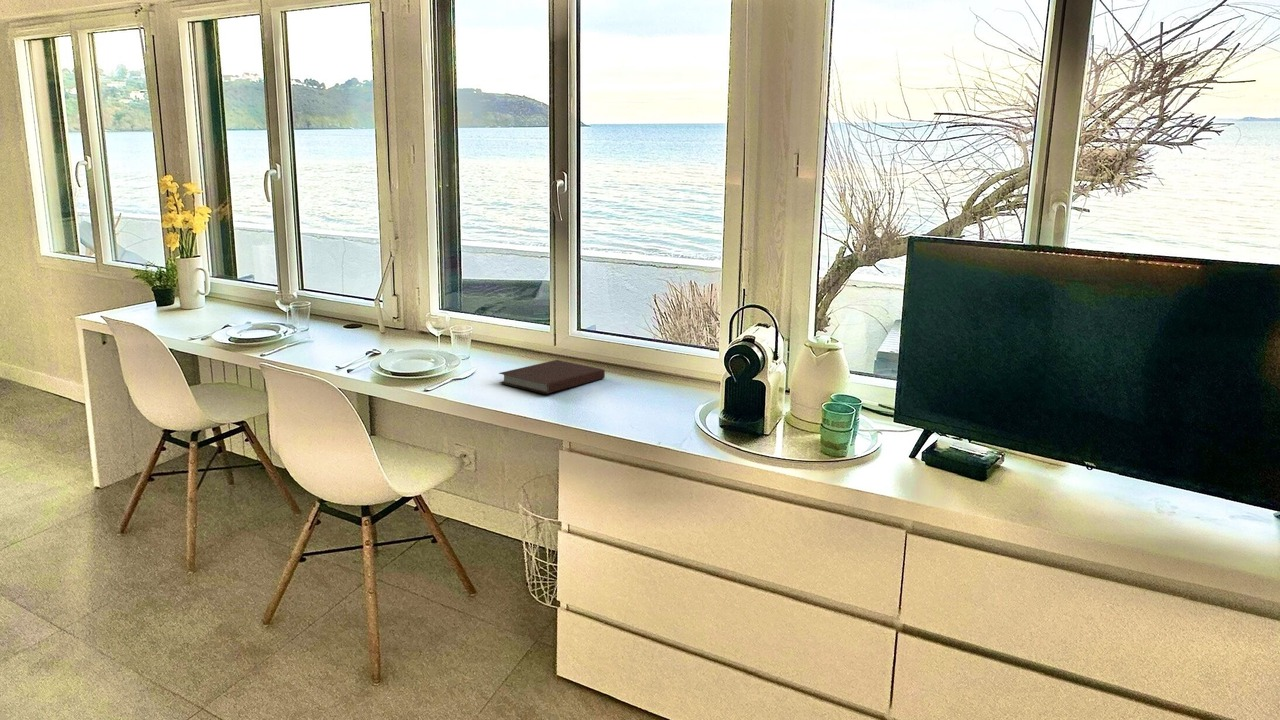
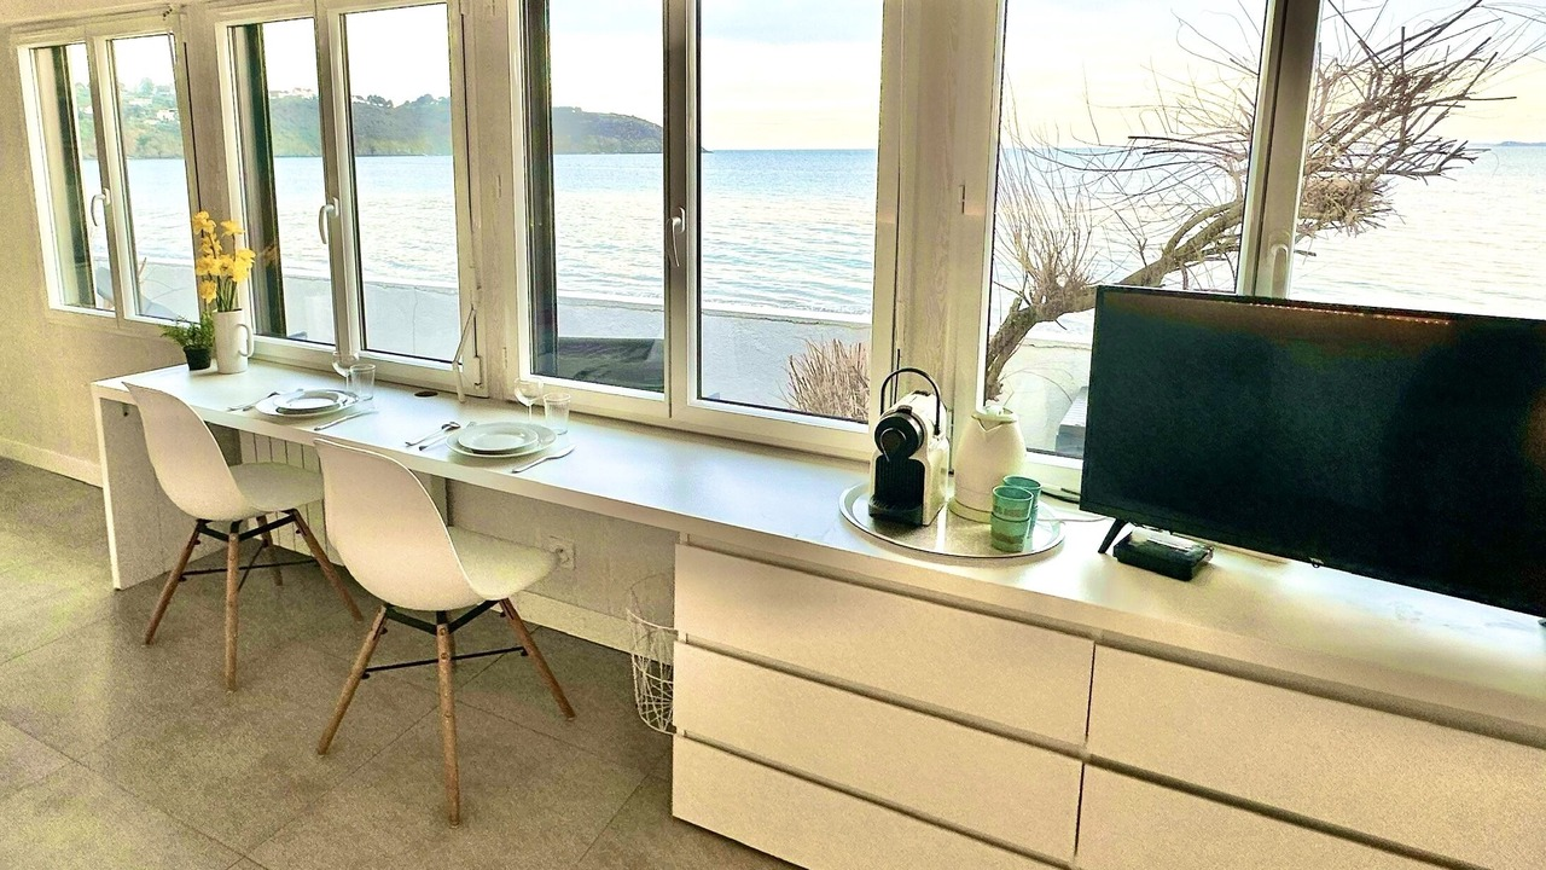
- notebook [498,359,606,395]
